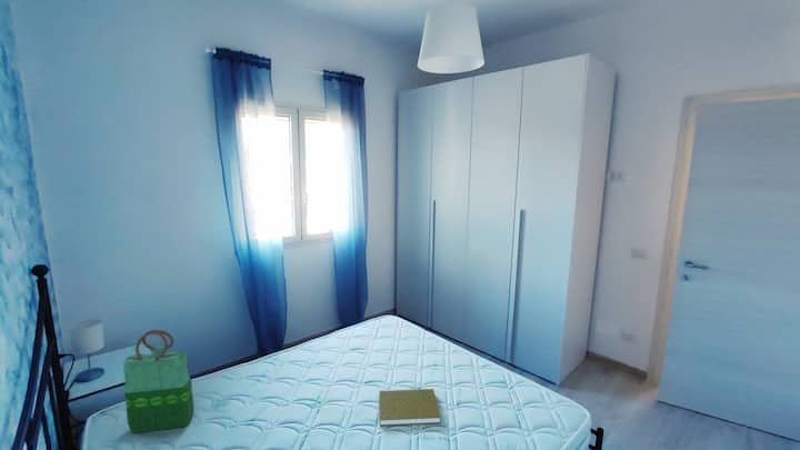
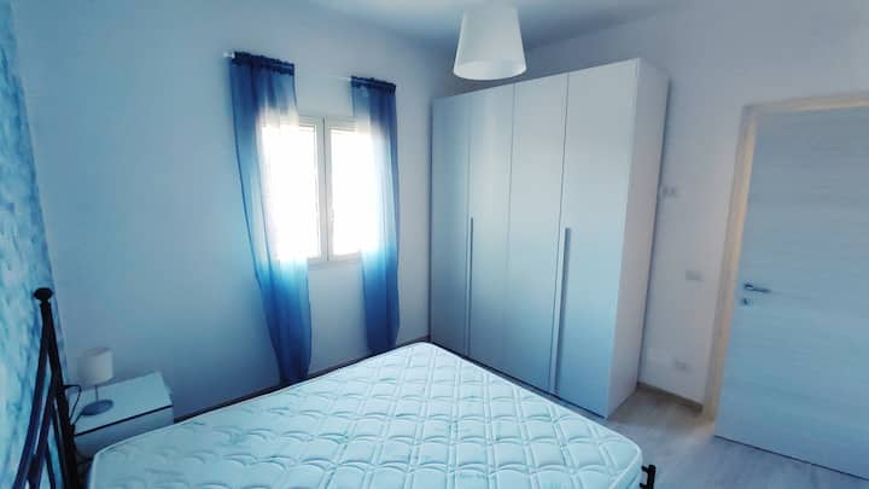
- tote bag [122,329,196,434]
- book [379,388,442,427]
